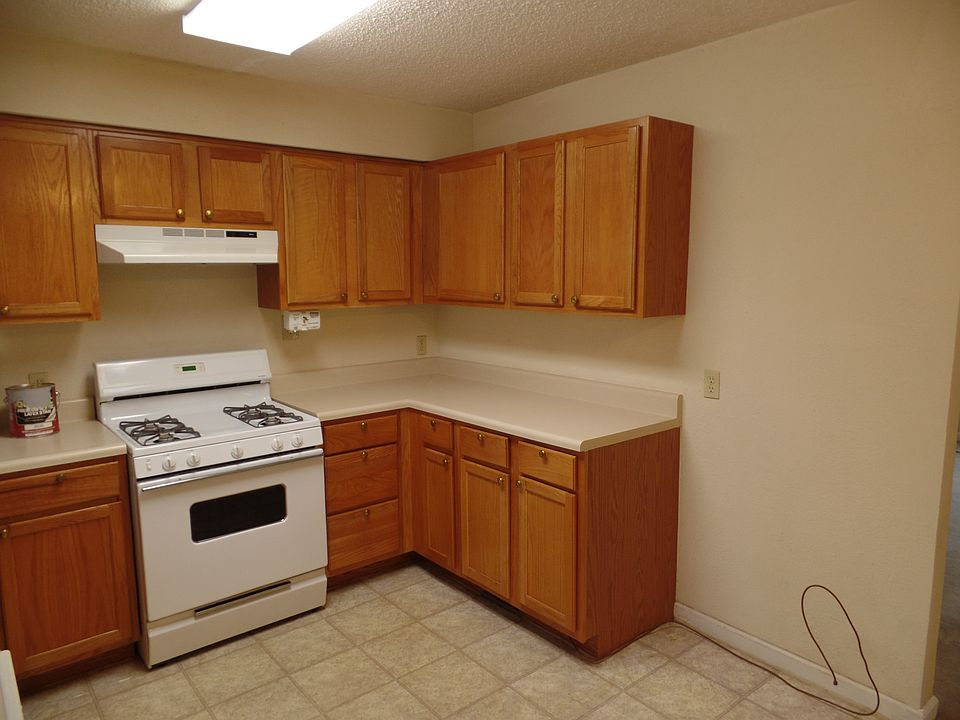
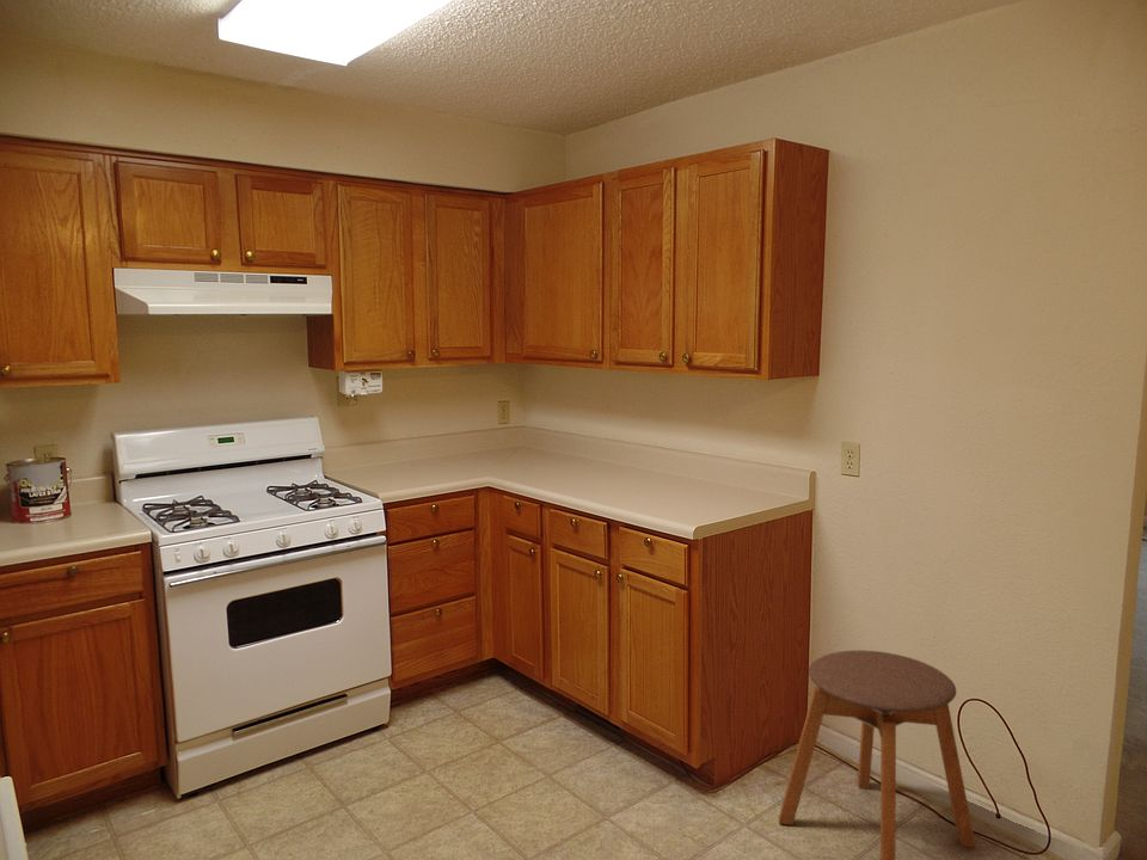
+ stool [778,650,977,860]
